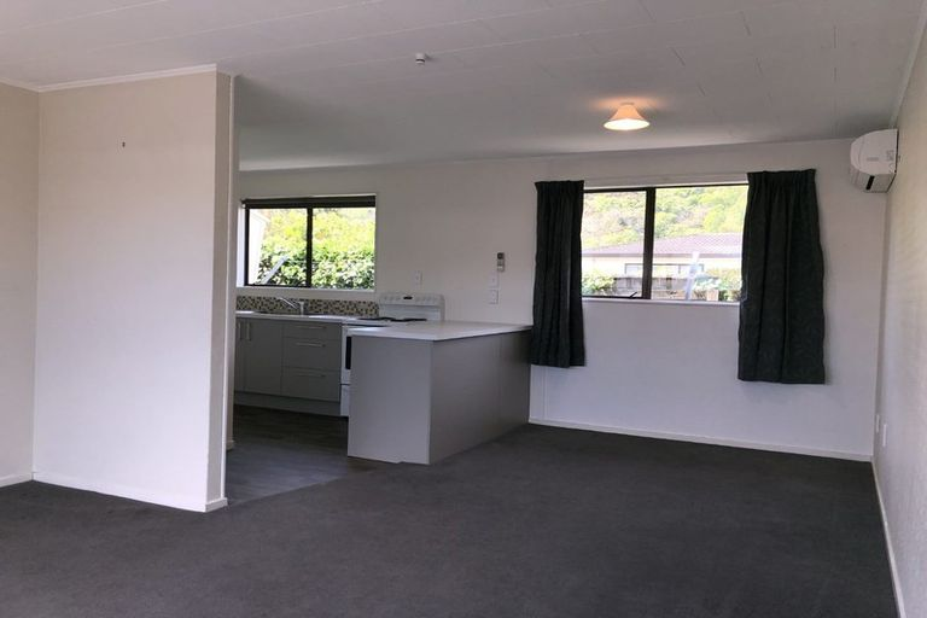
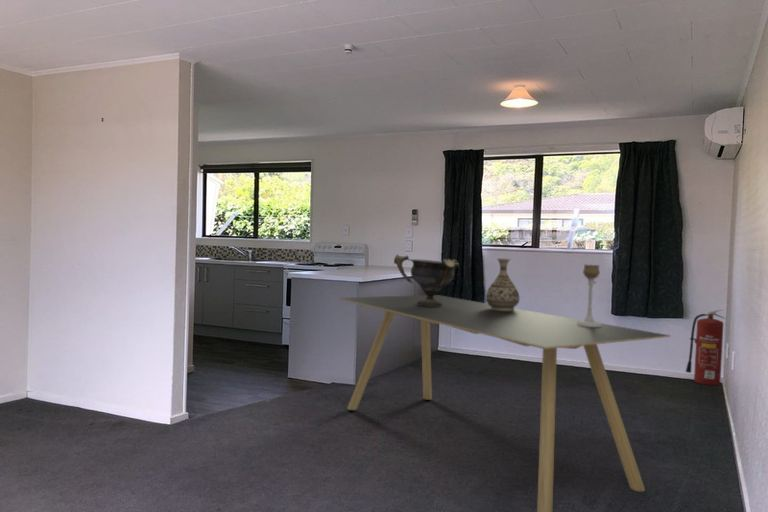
+ fire extinguisher [685,309,726,386]
+ dining table [337,294,672,512]
+ candle holder [576,264,602,327]
+ vase [485,257,521,311]
+ decorative bowl [393,253,460,307]
